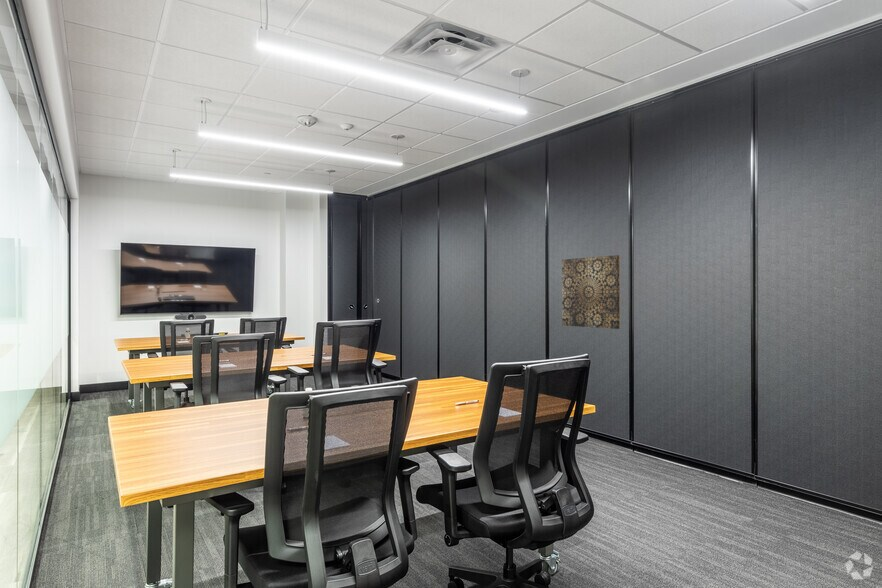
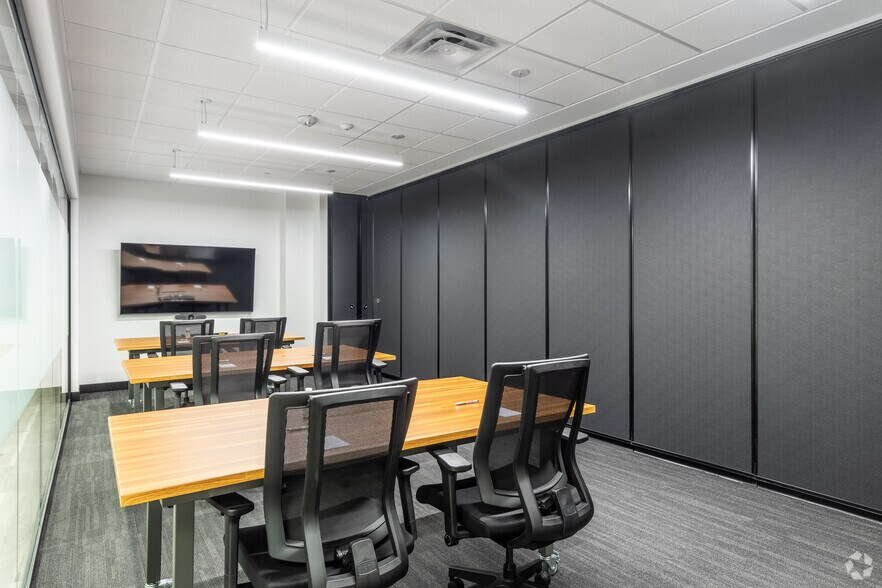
- wall art [561,254,621,330]
